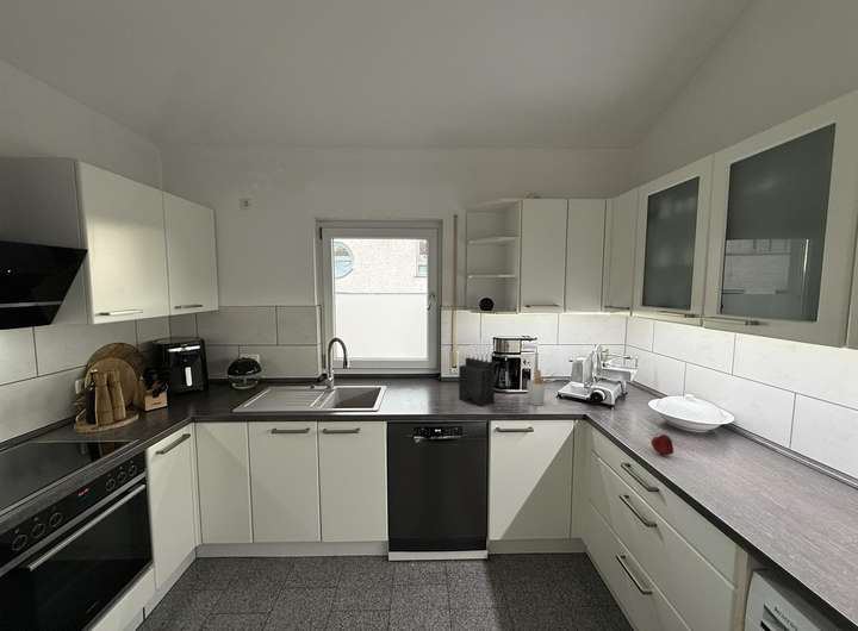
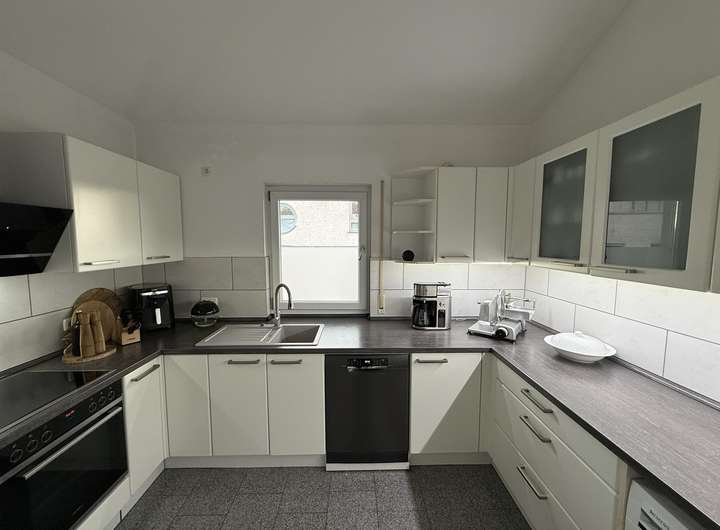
- utensil holder [526,369,555,407]
- knife block [458,337,496,407]
- apple [651,433,674,457]
